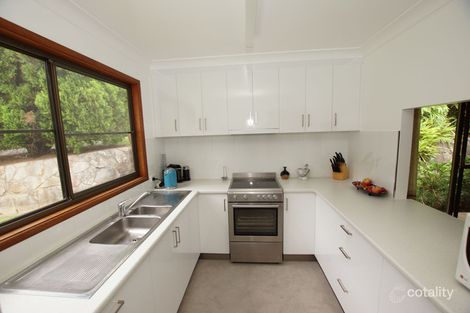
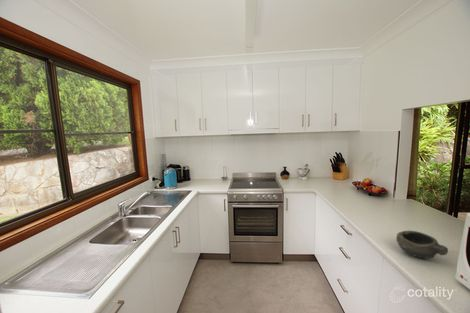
+ bowl [395,230,449,260]
